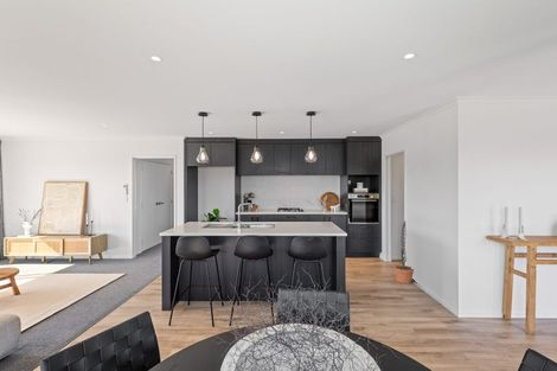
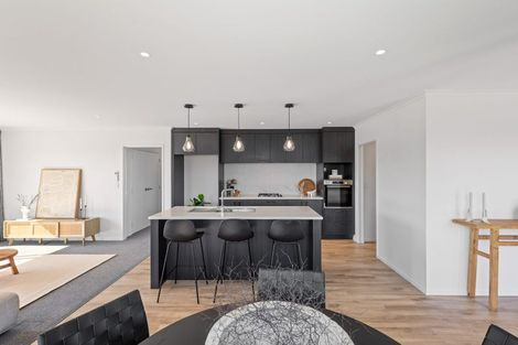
- decorative plant [393,220,415,284]
